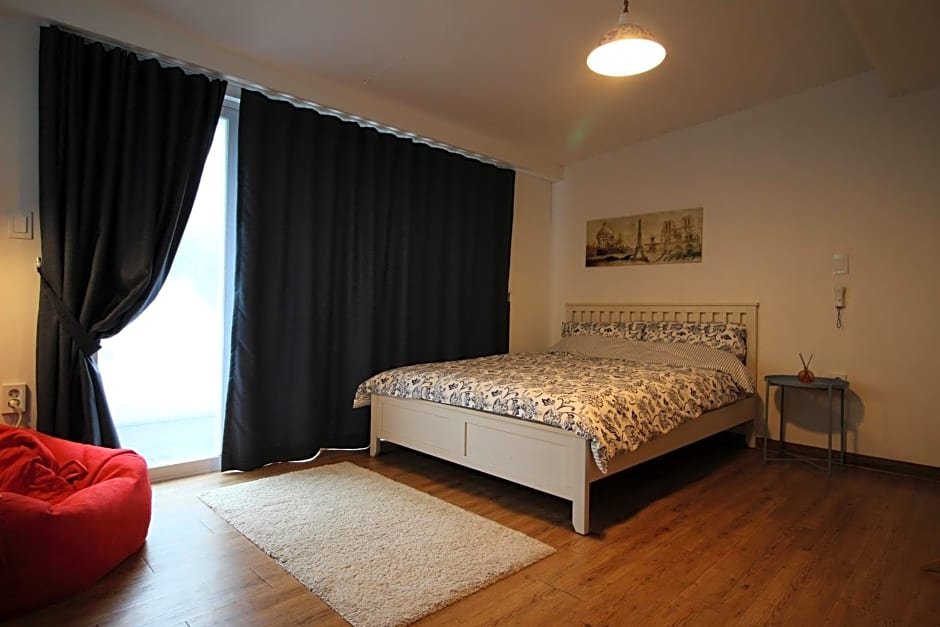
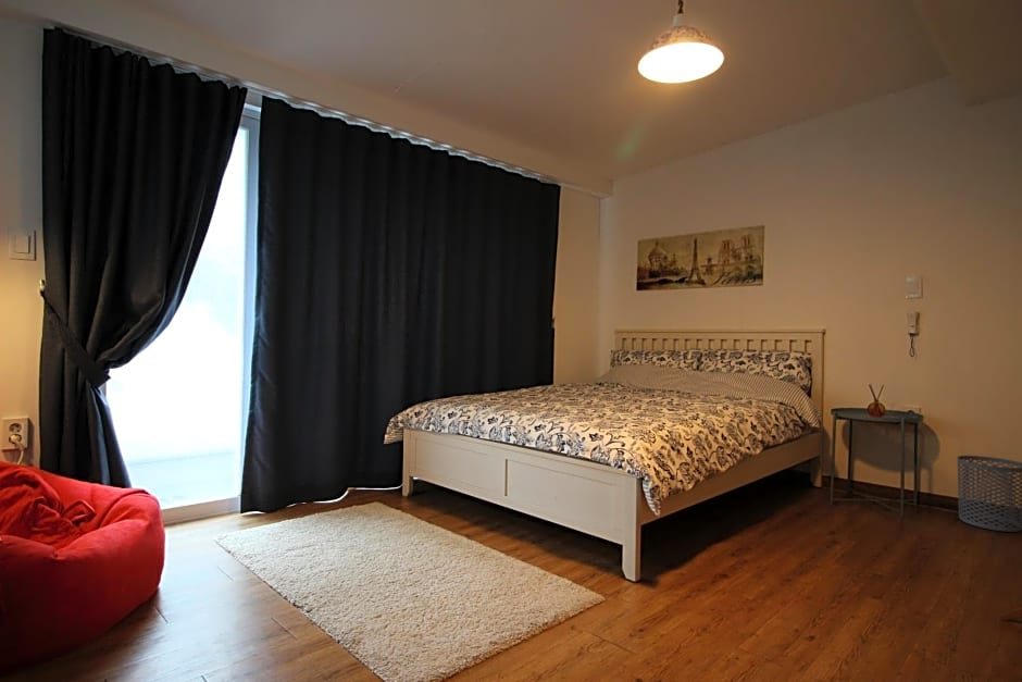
+ waste bin [957,455,1022,533]
